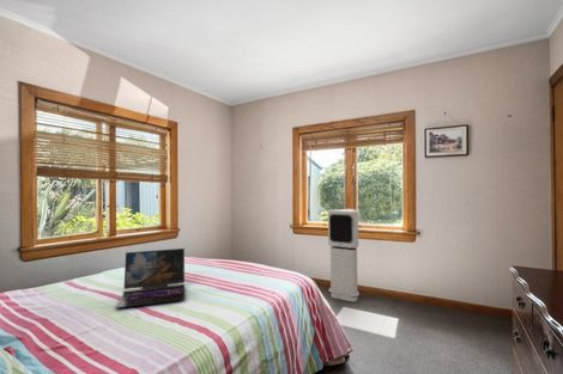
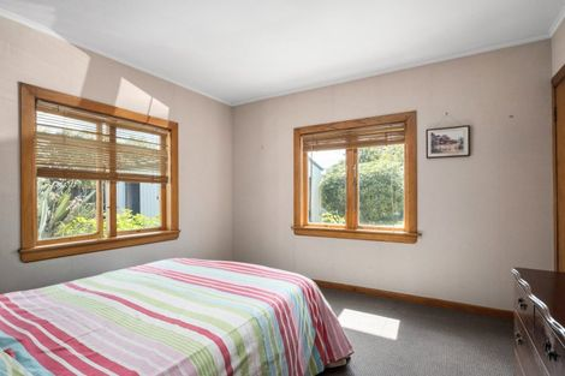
- air purifier [327,208,361,302]
- laptop [114,247,186,309]
